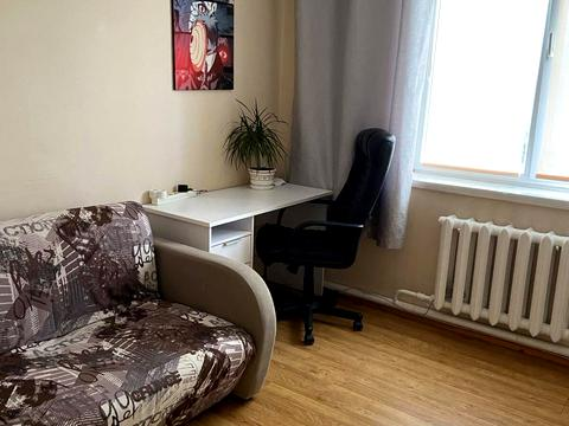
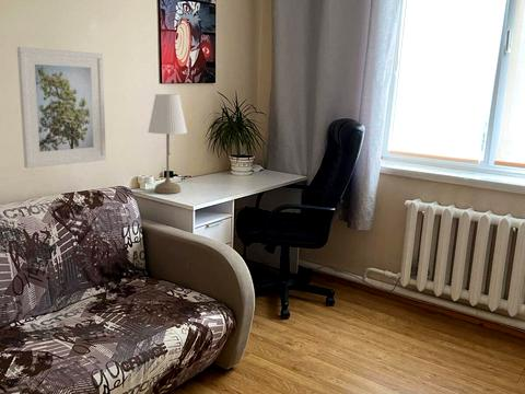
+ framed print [16,46,107,170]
+ desk lamp [148,93,188,195]
